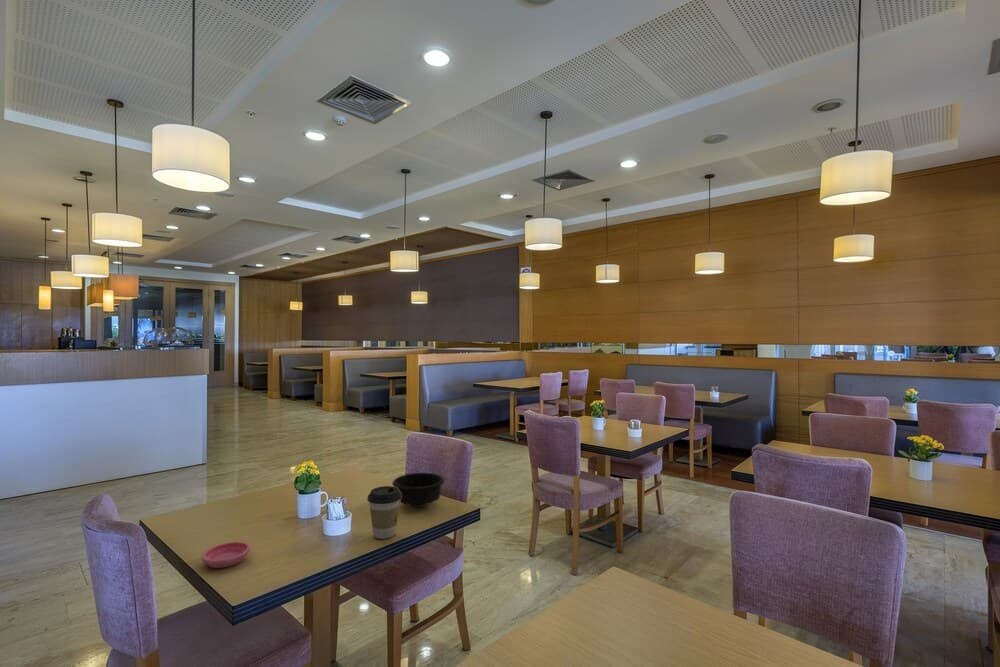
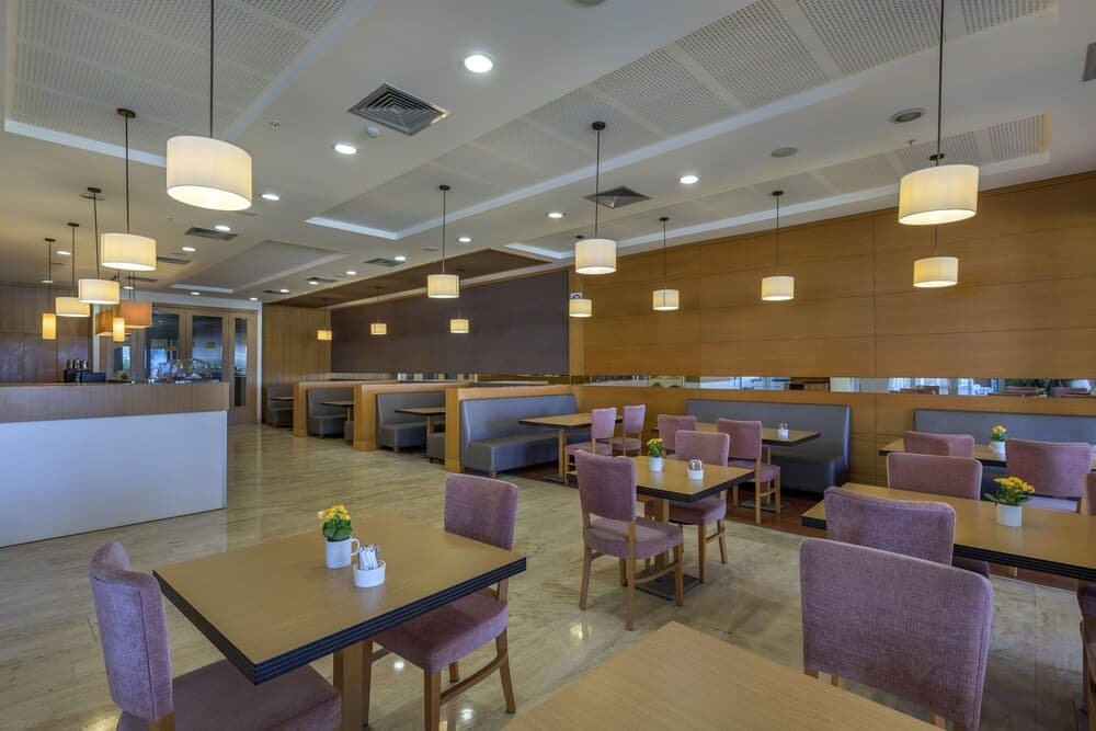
- coffee cup [366,485,401,540]
- bowl [391,472,445,508]
- saucer [201,541,251,569]
